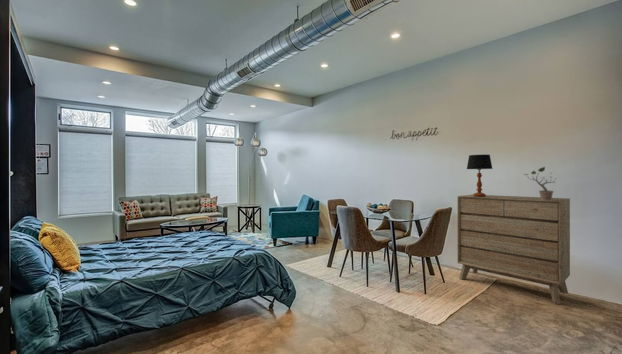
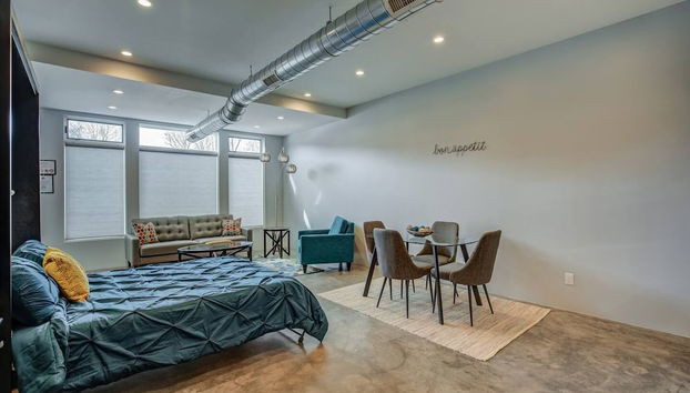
- potted plant [523,165,556,200]
- table lamp [466,154,493,197]
- dresser [456,194,571,305]
